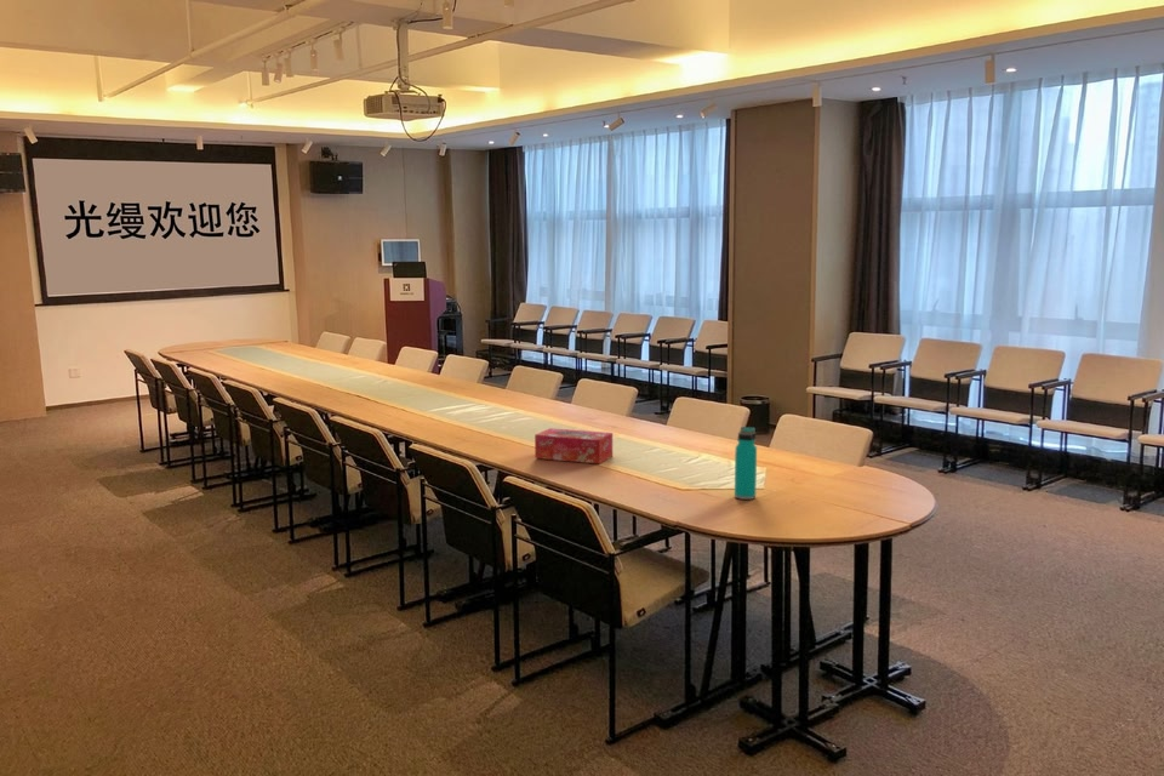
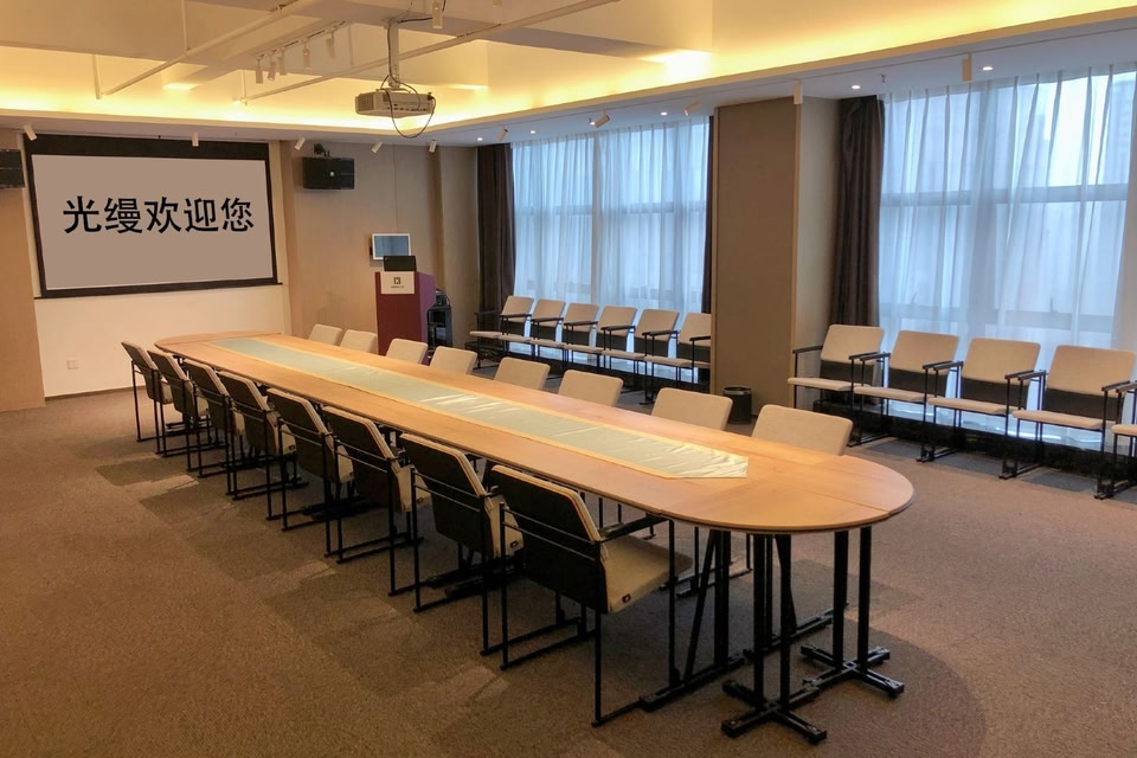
- water bottle [734,426,758,501]
- tissue box [534,427,614,466]
